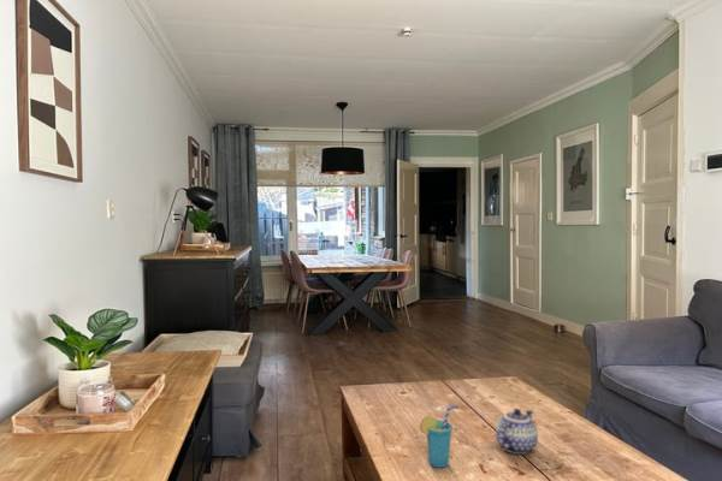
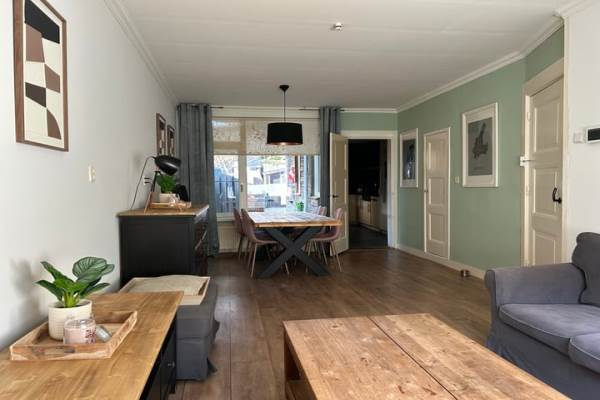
- teapot [495,408,539,456]
- cup [419,404,458,469]
